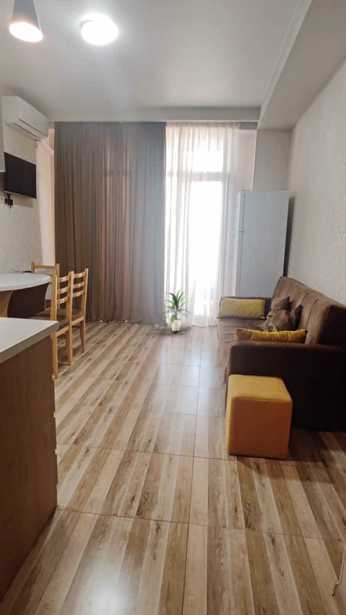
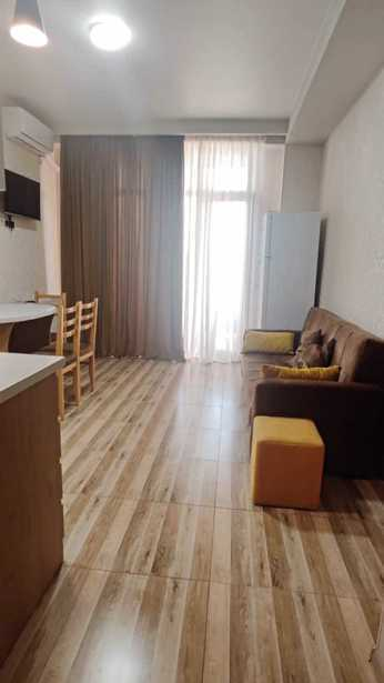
- indoor plant [162,288,192,332]
